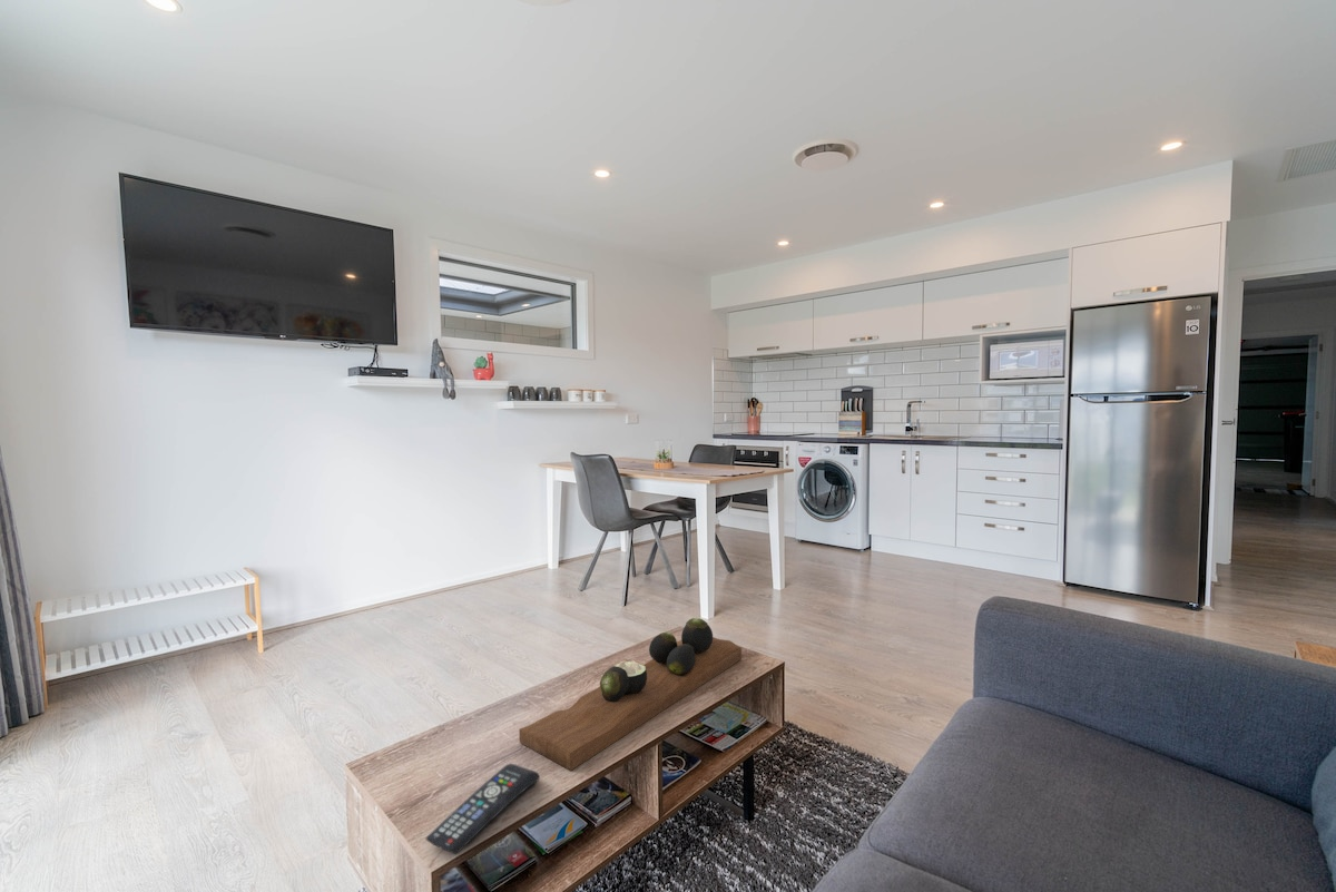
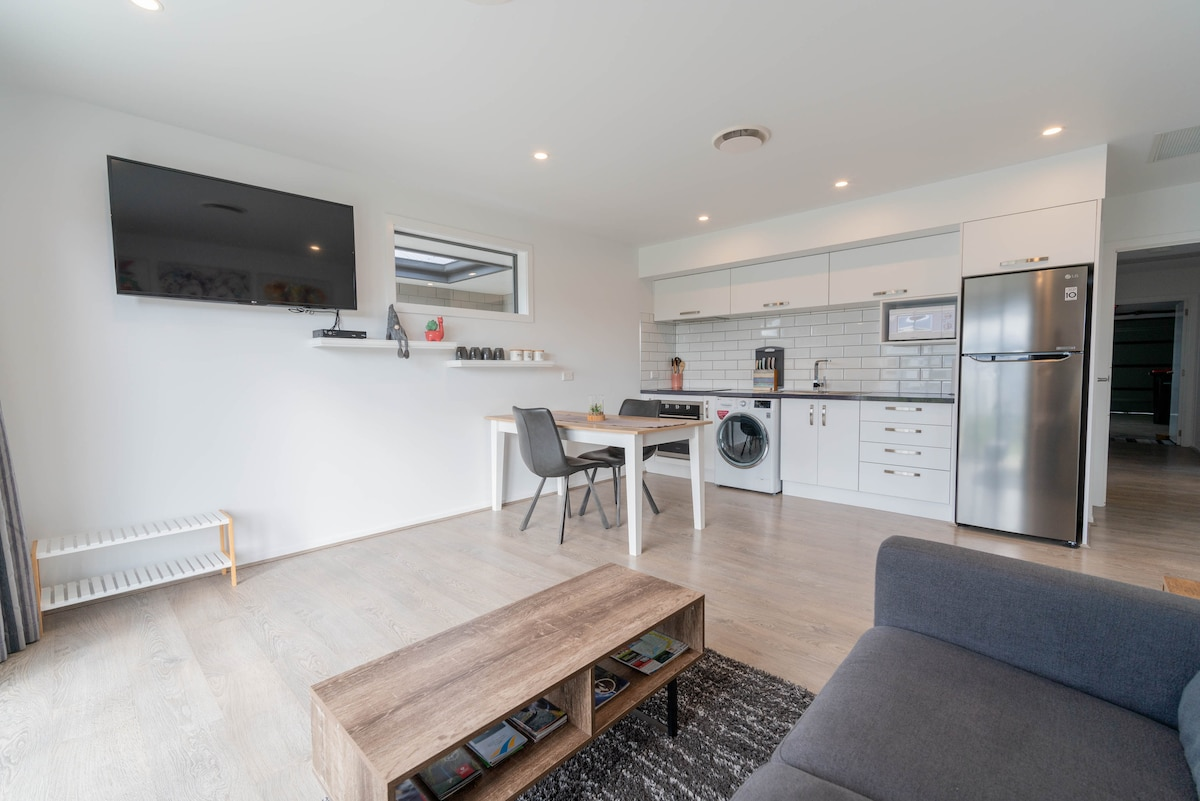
- remote control [425,763,540,855]
- decorative tray [518,617,743,772]
